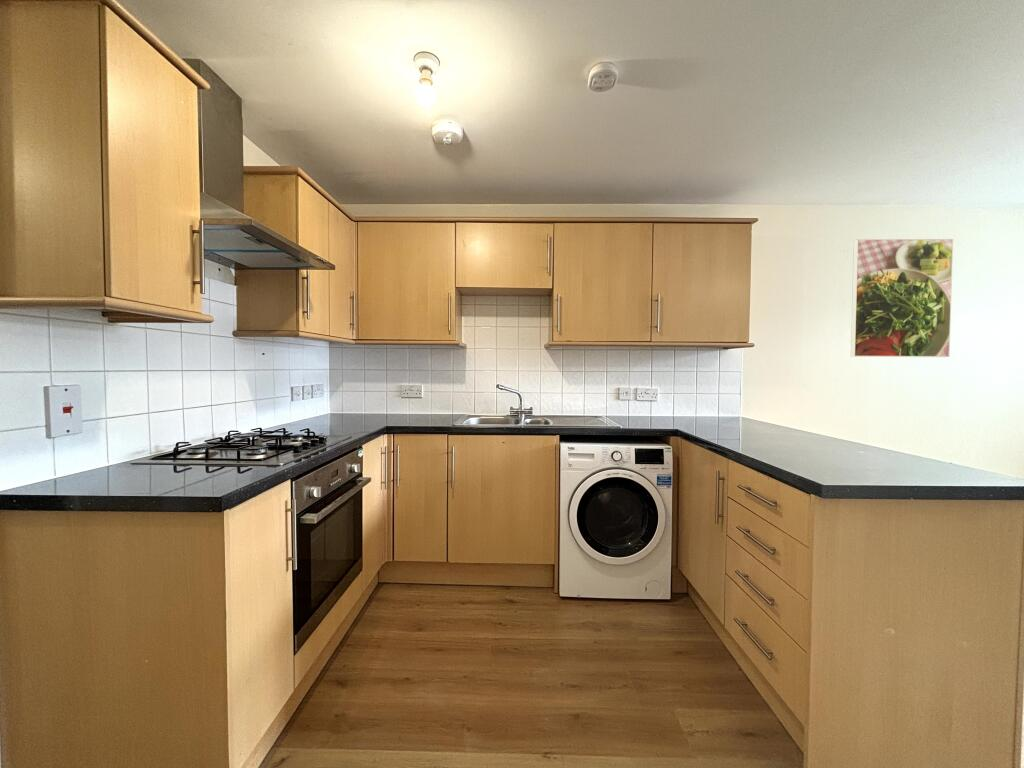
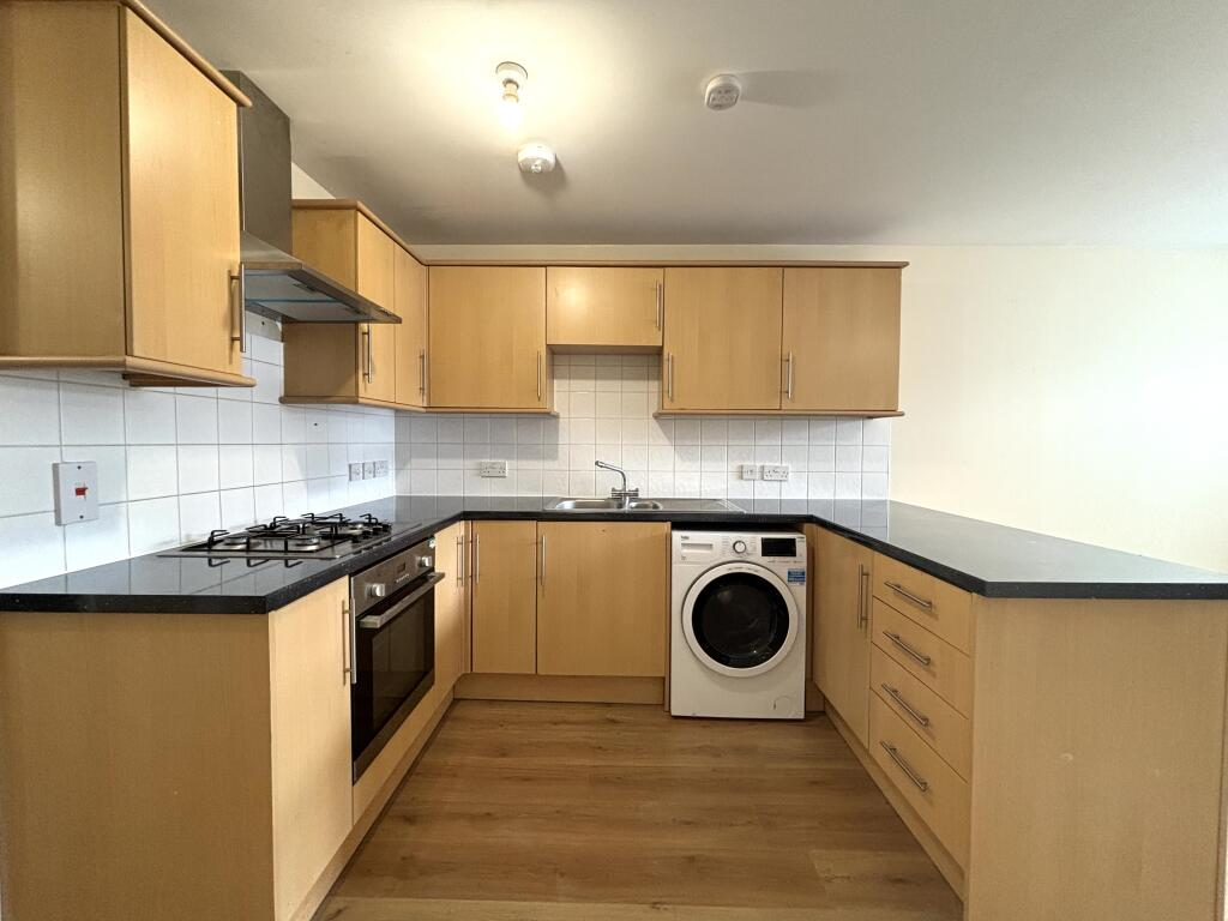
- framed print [850,238,954,358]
